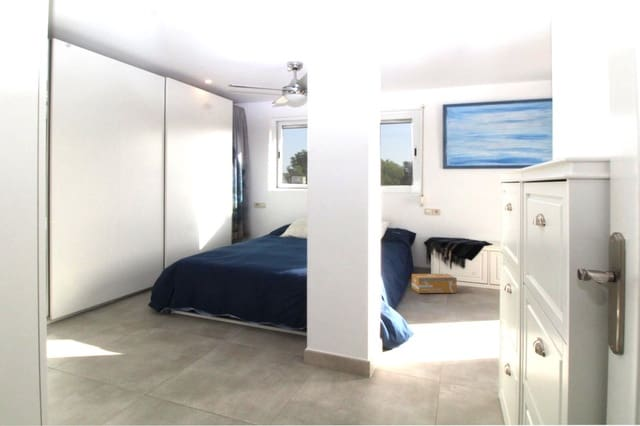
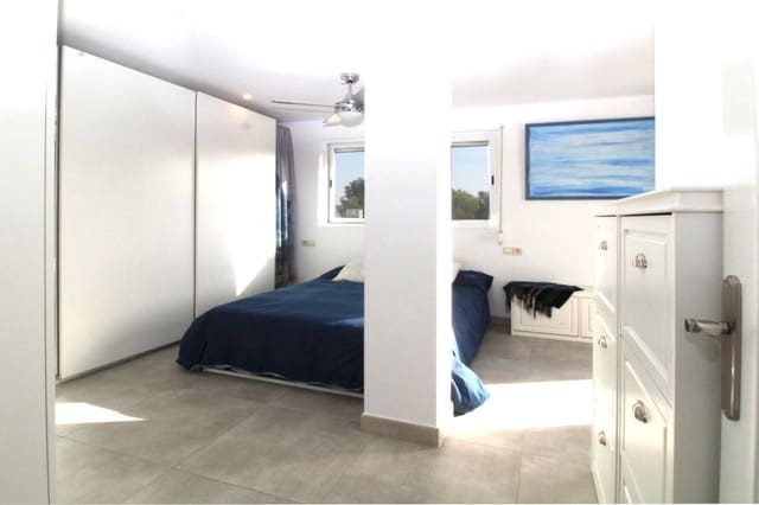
- shoe box [411,273,458,294]
